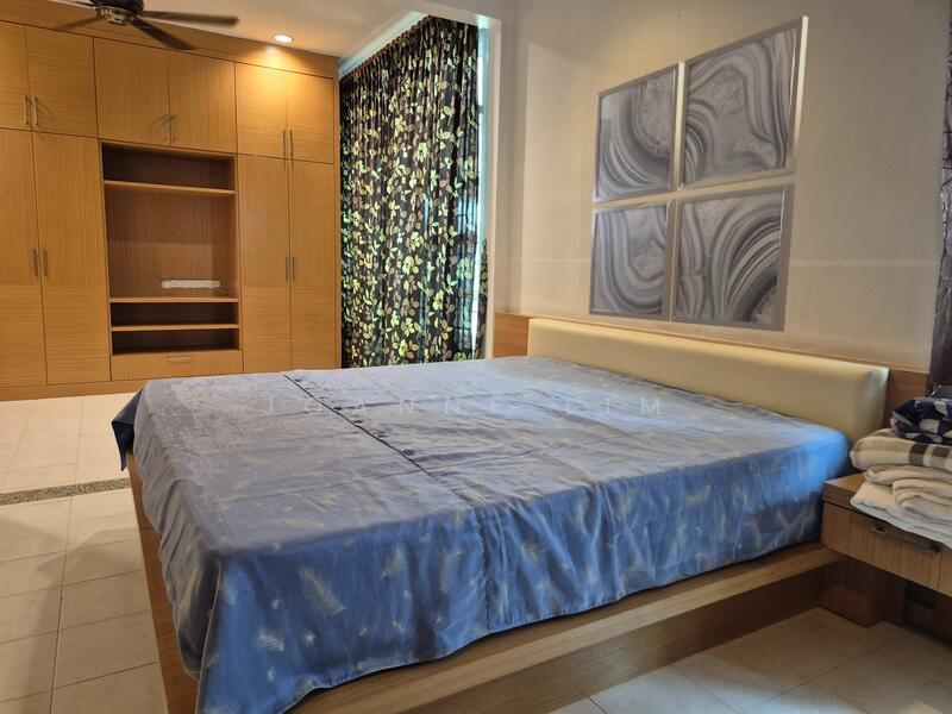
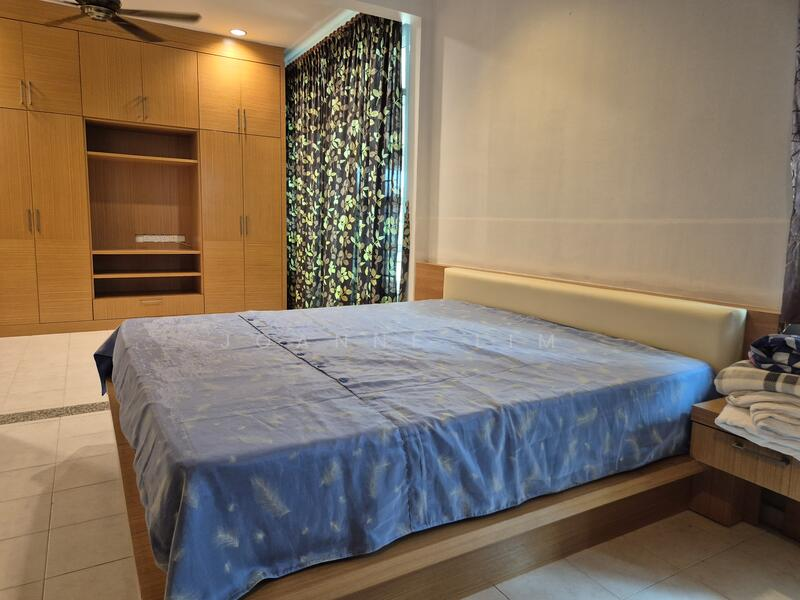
- wall art [588,15,809,333]
